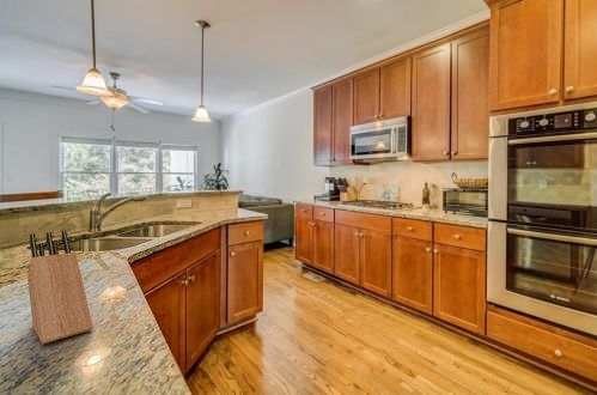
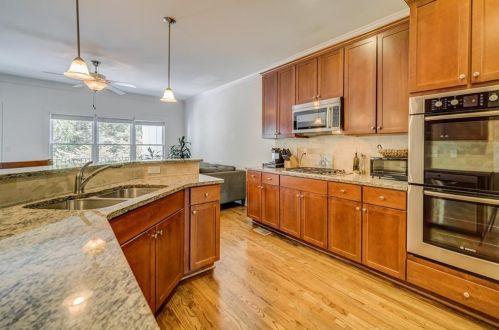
- knife block [26,229,95,345]
